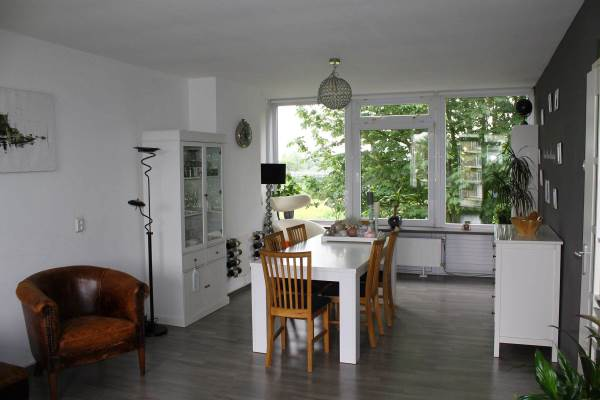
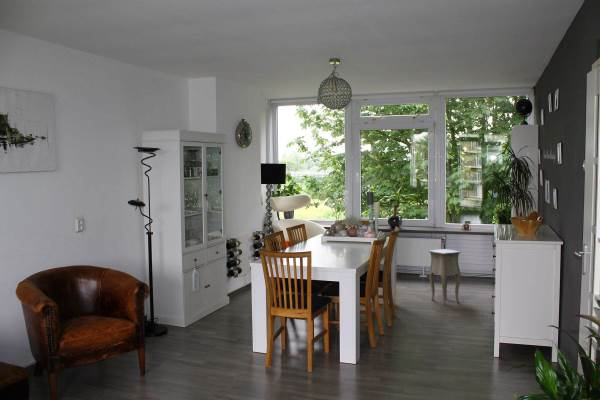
+ side table [428,248,465,306]
